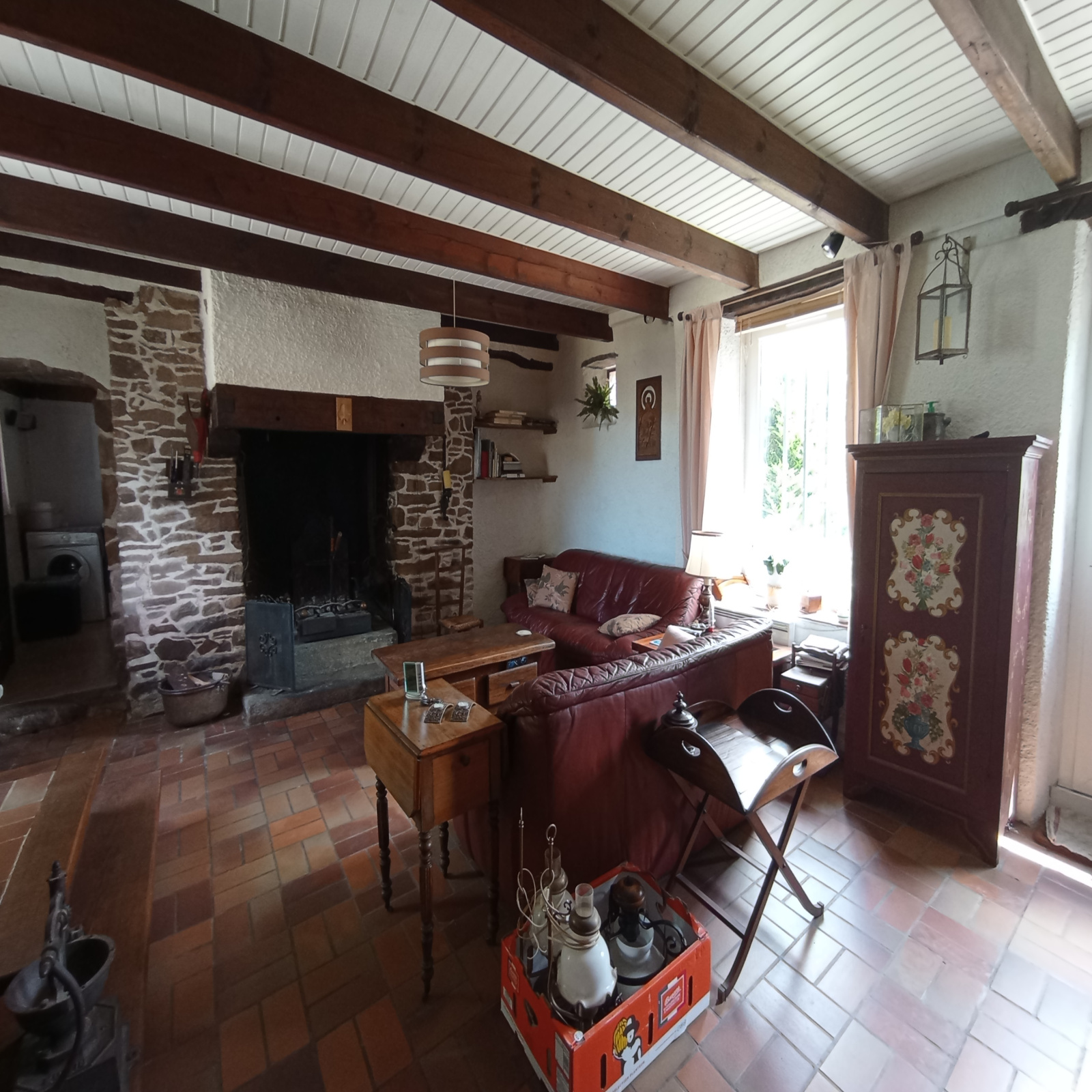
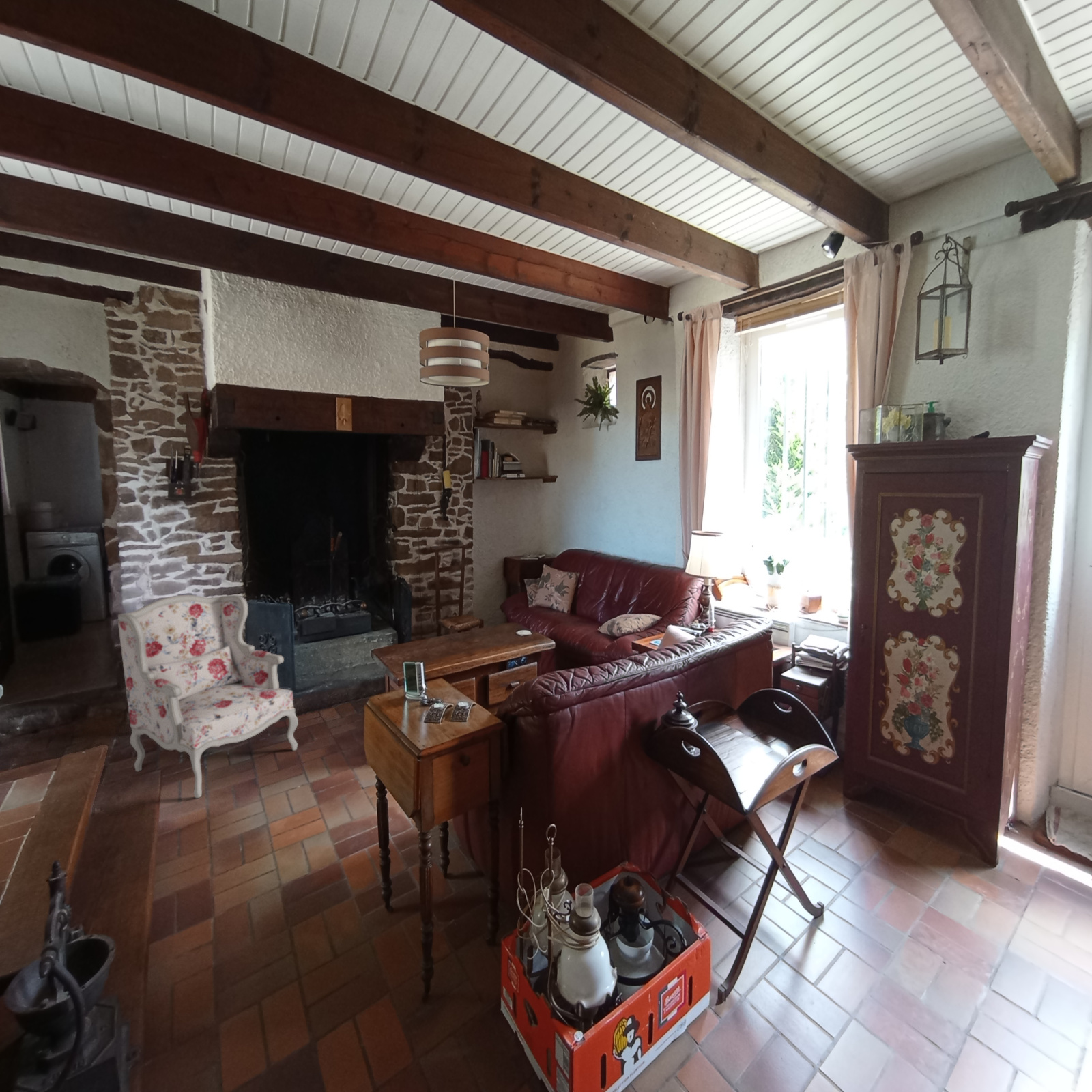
+ armchair [117,594,299,799]
